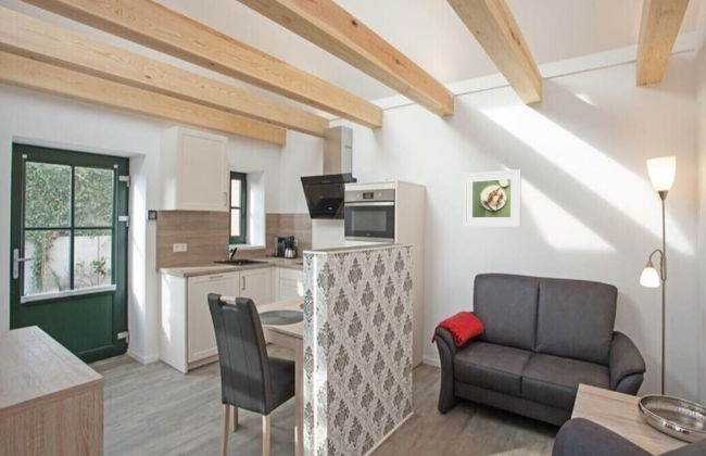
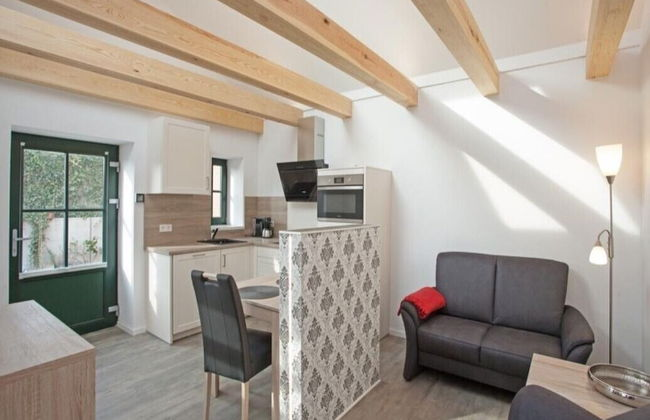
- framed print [463,168,522,227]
